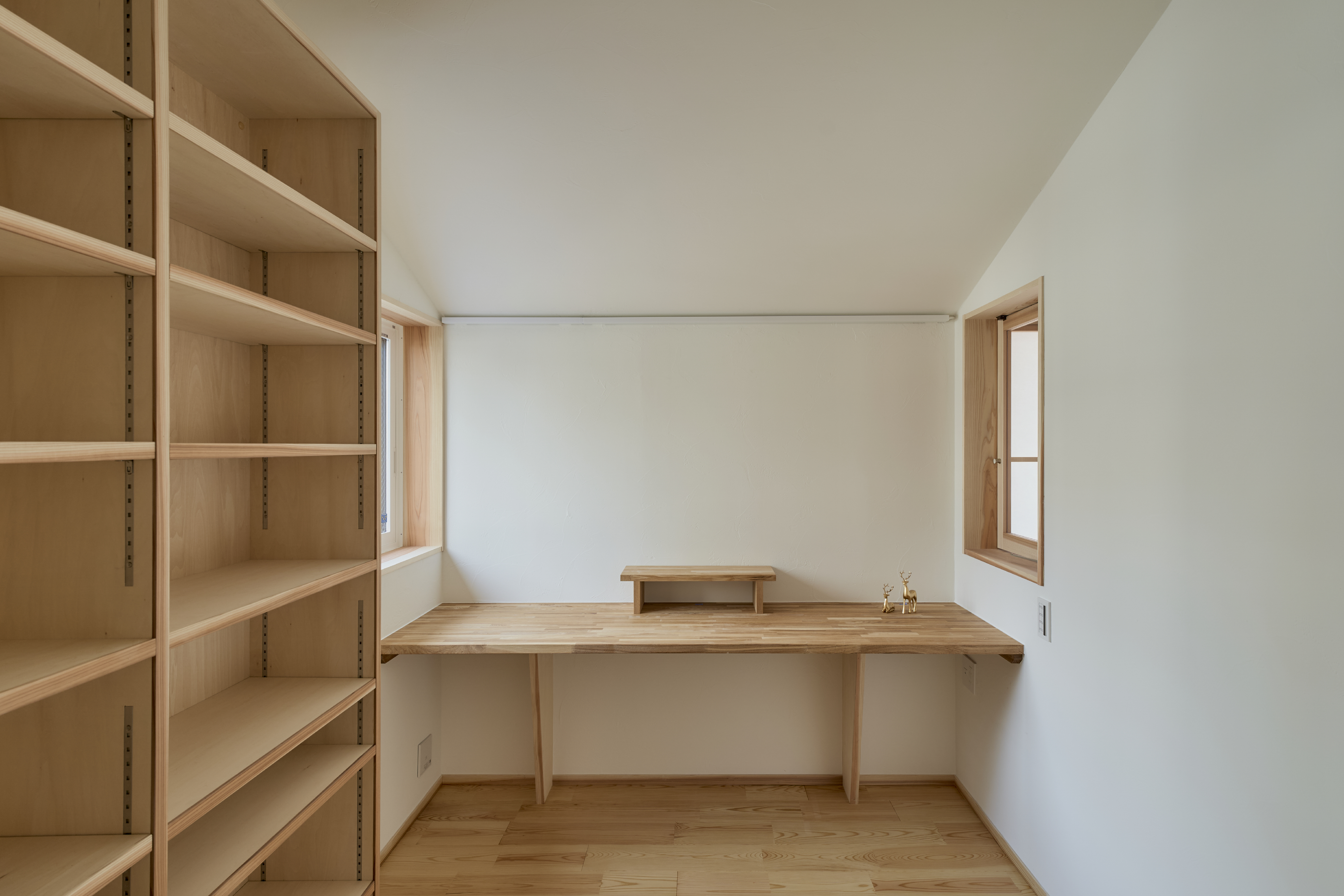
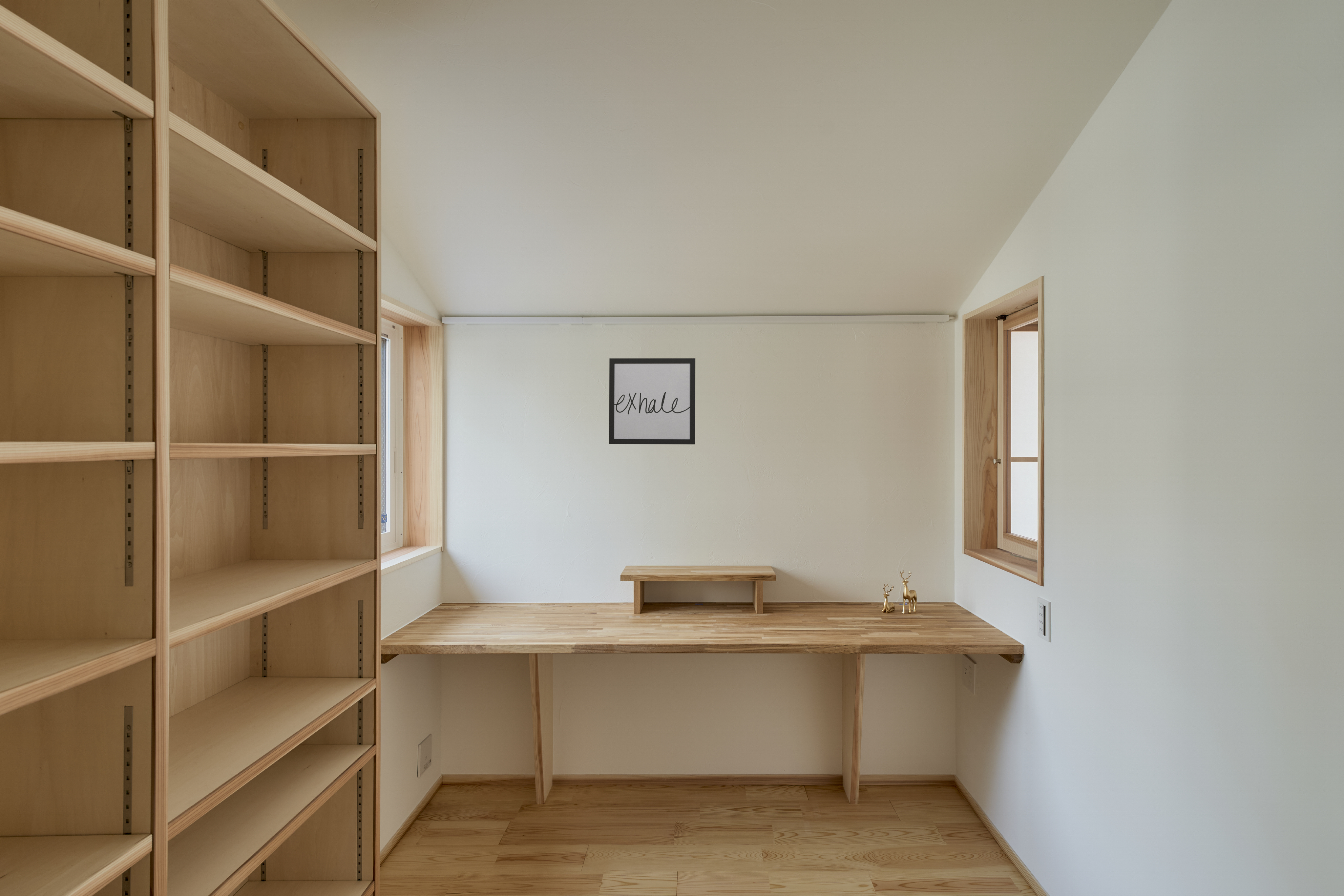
+ wall art [609,358,696,445]
